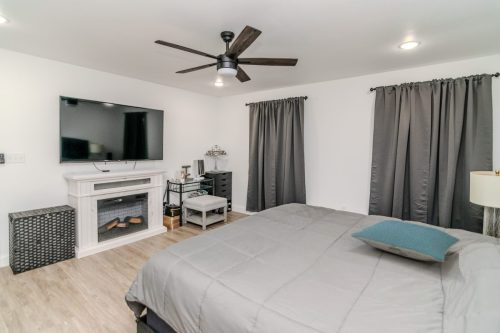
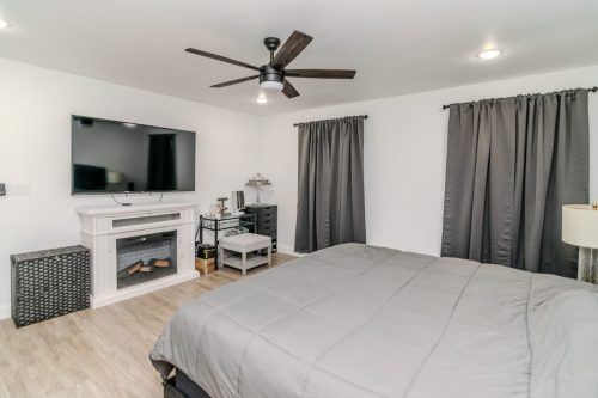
- pillow [350,219,461,263]
